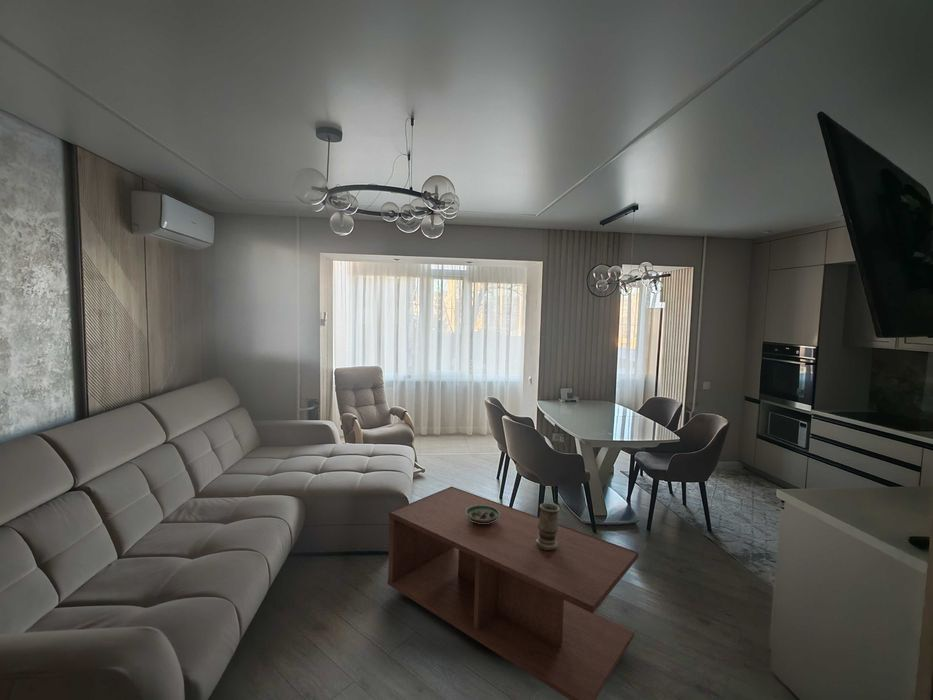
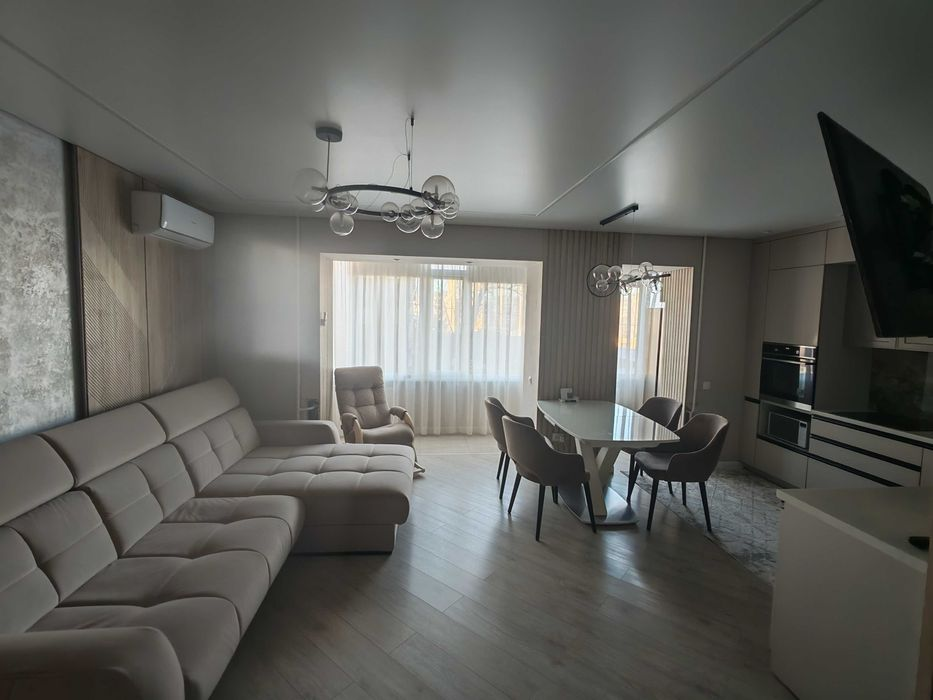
- decorative bowl [466,505,500,524]
- vase [536,502,561,550]
- coffee table [387,486,639,700]
